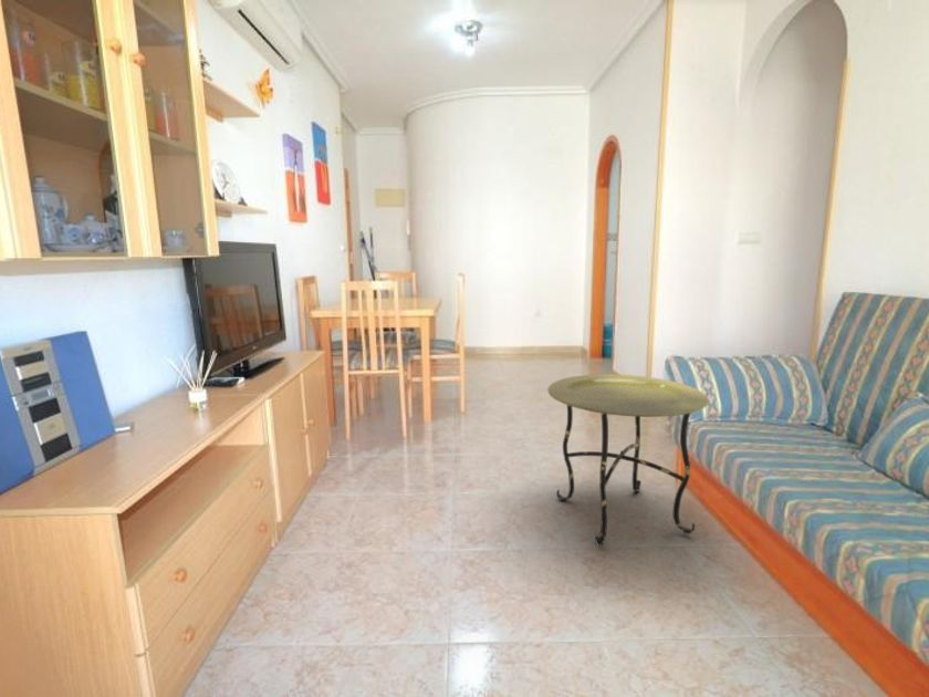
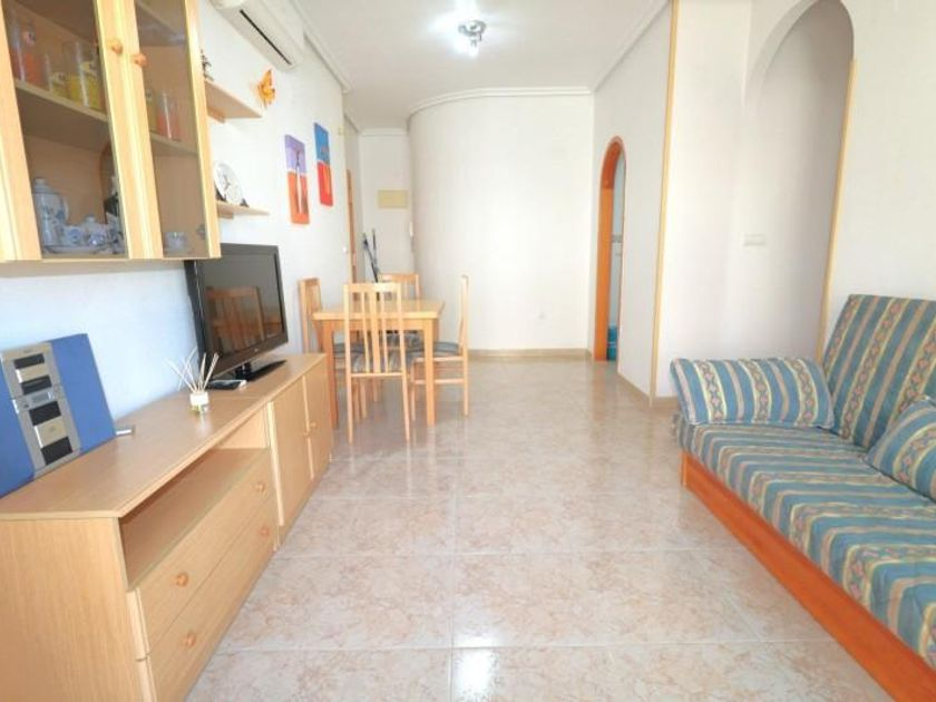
- side table [546,373,710,548]
